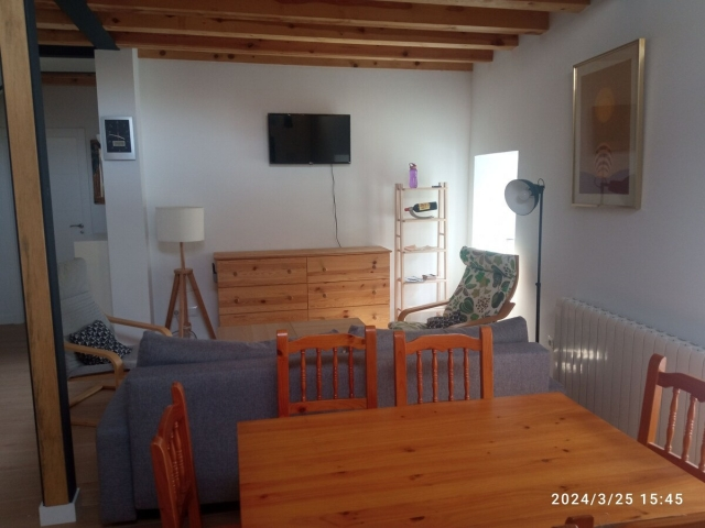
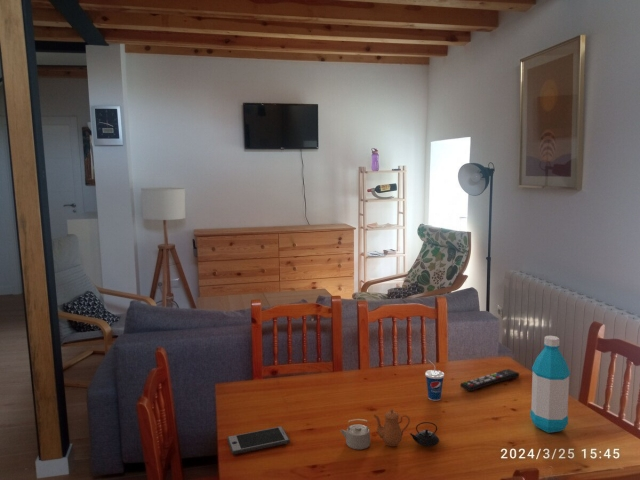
+ teapot [339,408,440,450]
+ water bottle [529,335,571,434]
+ remote control [459,368,520,392]
+ smartphone [226,426,291,456]
+ cup [424,359,445,402]
